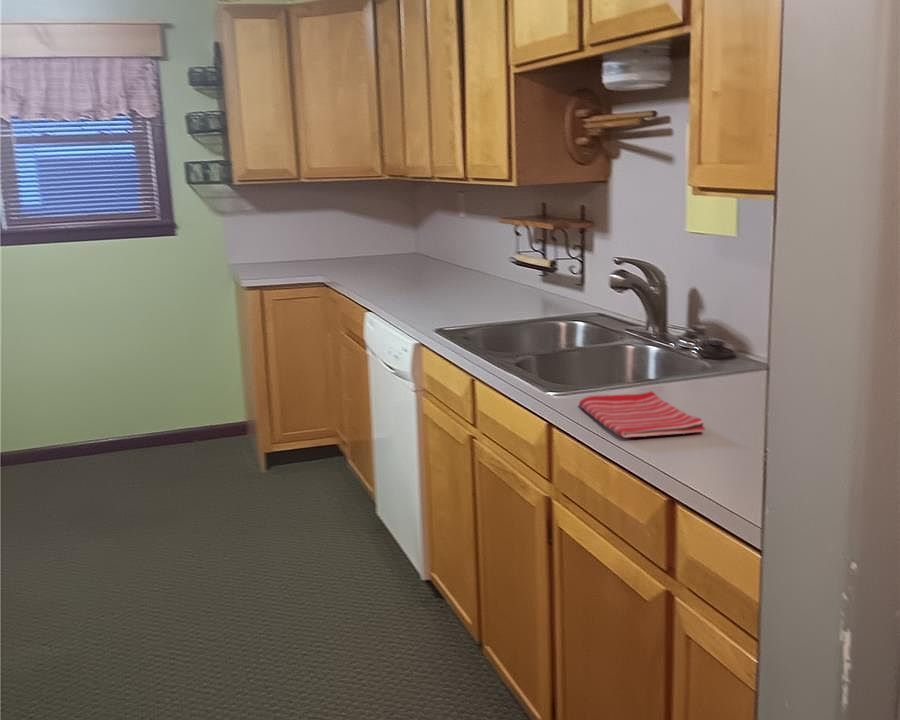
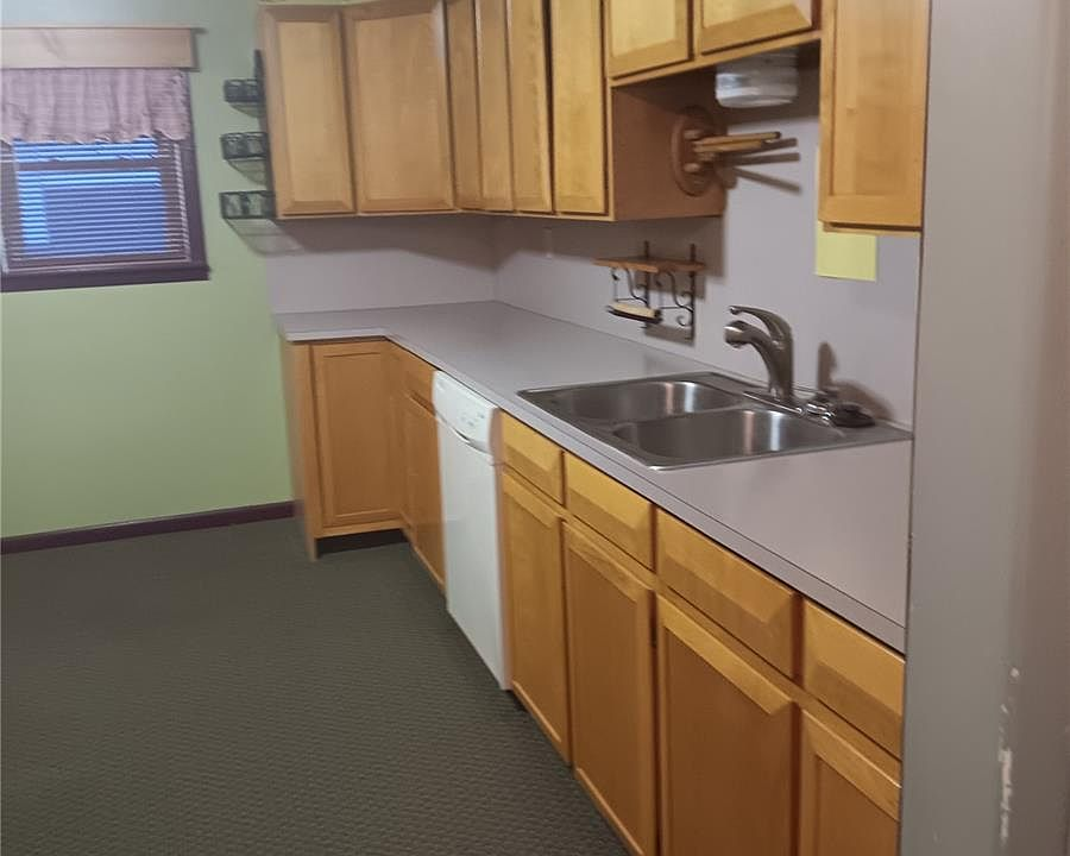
- dish towel [578,390,706,439]
